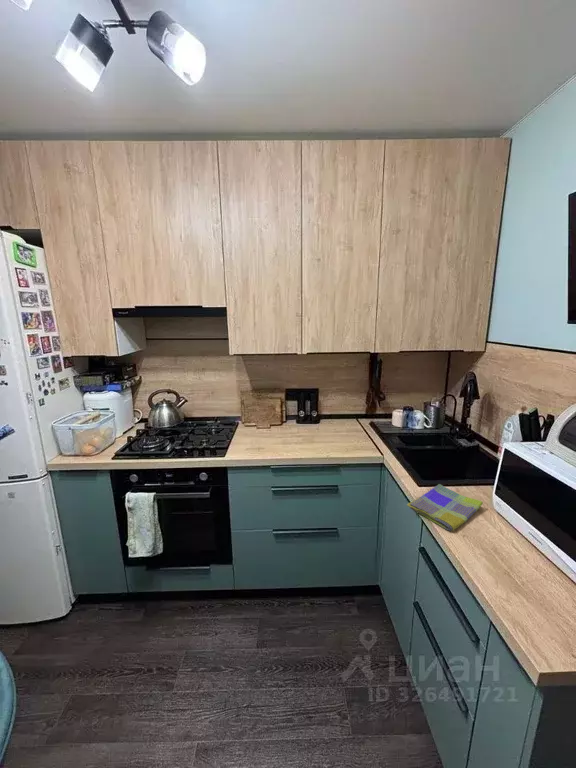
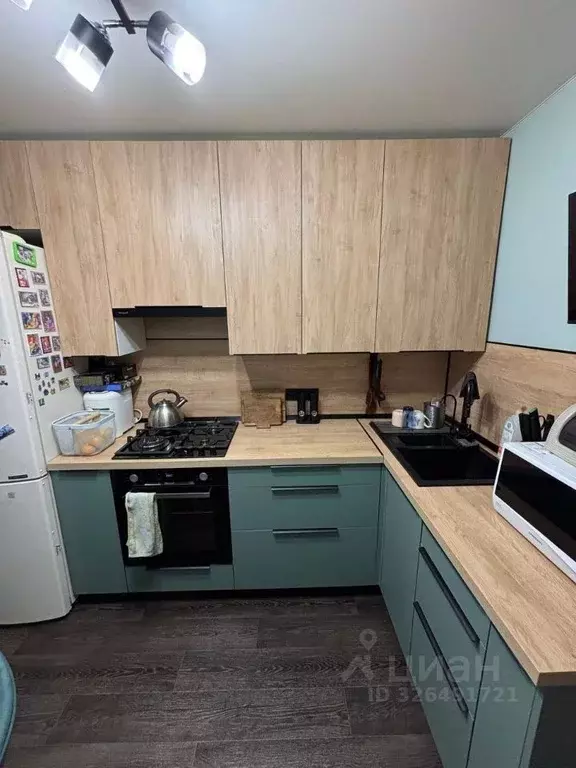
- dish towel [406,483,484,532]
